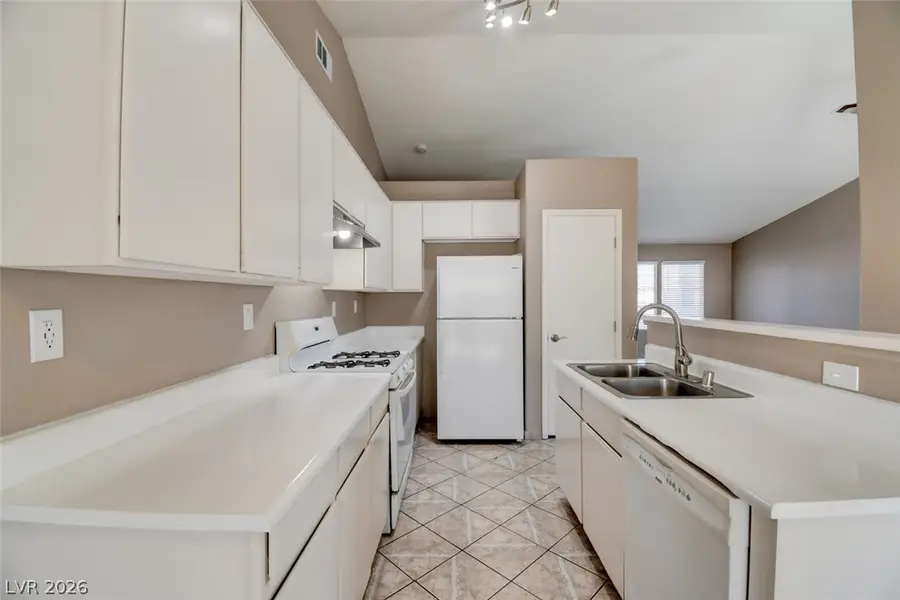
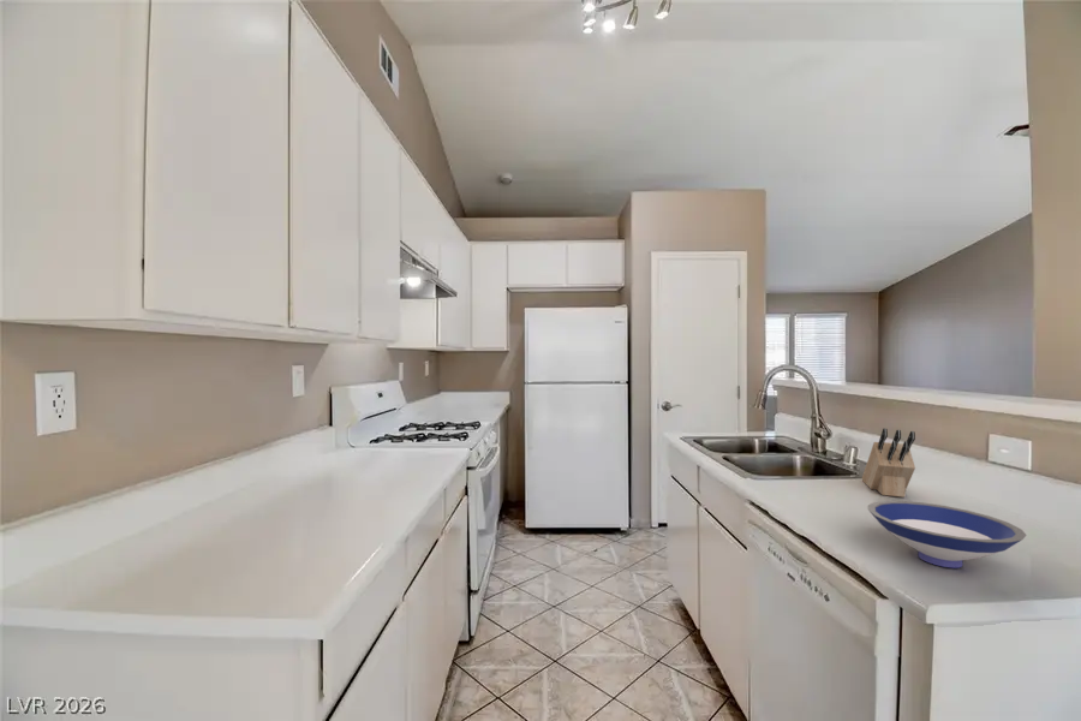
+ bowl [867,500,1027,568]
+ knife block [861,428,916,499]
